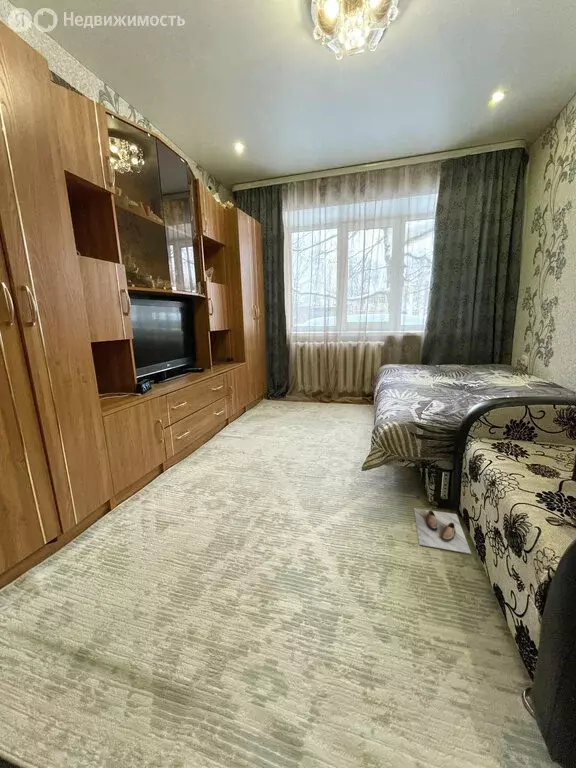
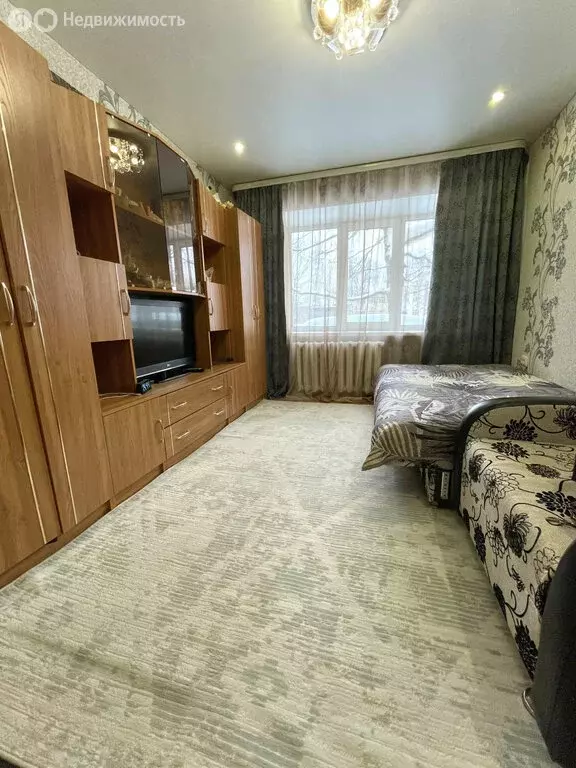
- shoe [413,507,472,555]
